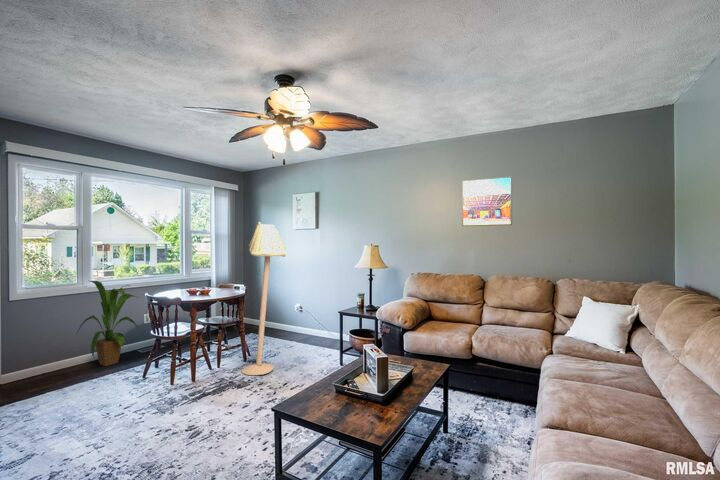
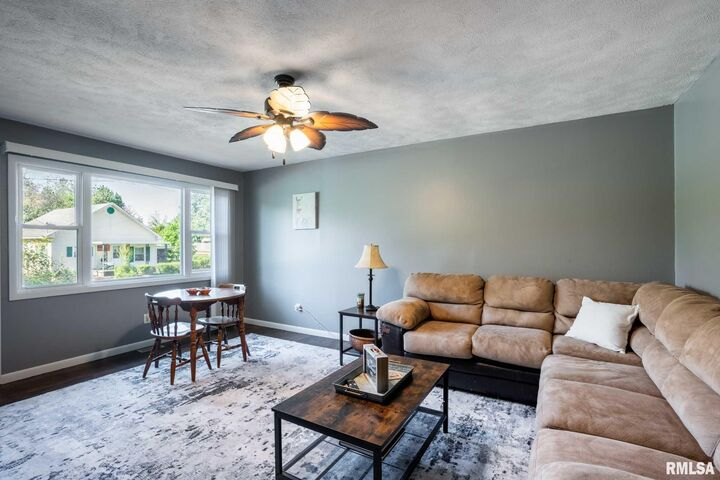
- floor lamp [240,221,287,376]
- house plant [76,280,145,367]
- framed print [461,175,513,227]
